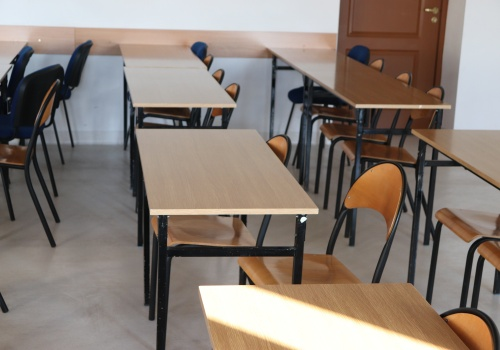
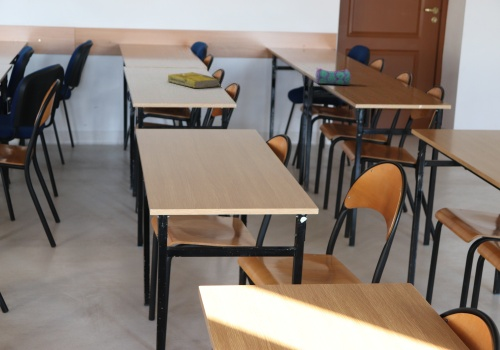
+ pencil case [315,67,352,86]
+ book [167,71,221,89]
